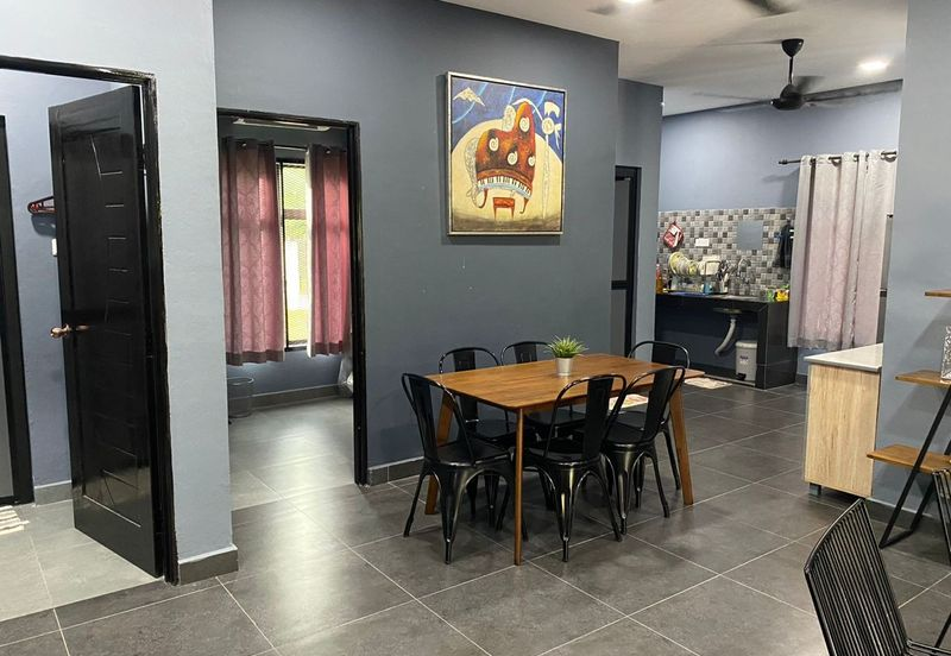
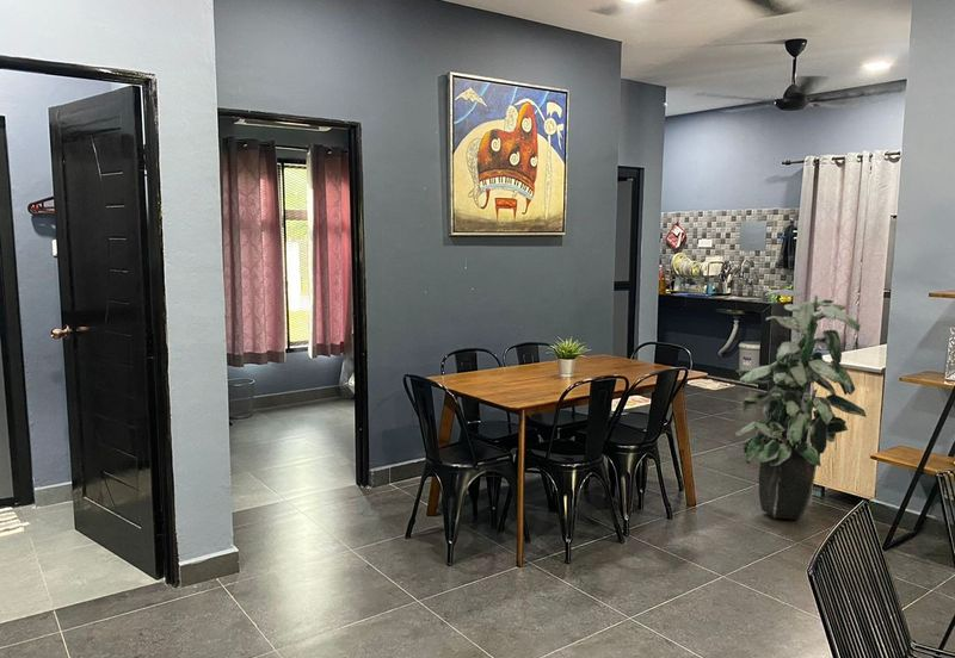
+ indoor plant [734,288,868,521]
